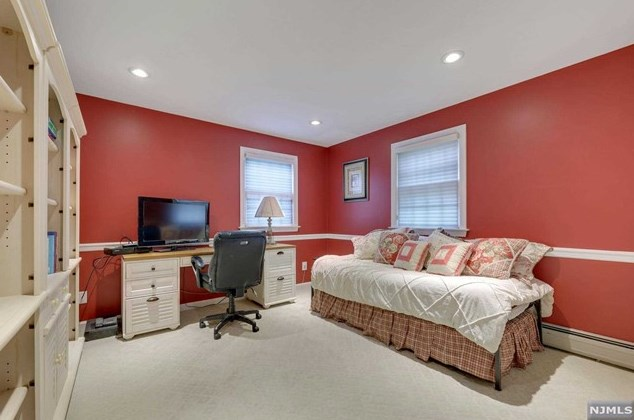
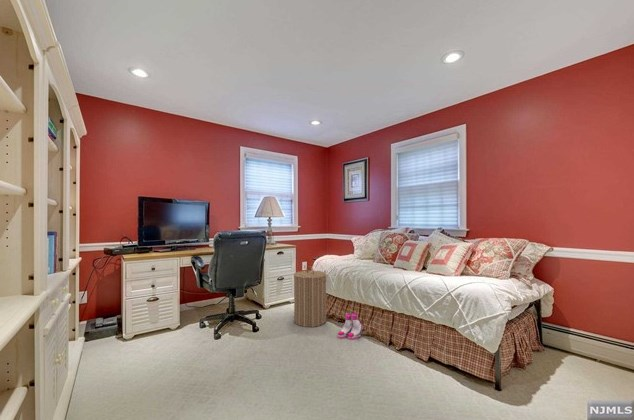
+ boots [337,312,364,340]
+ laundry hamper [293,265,327,328]
